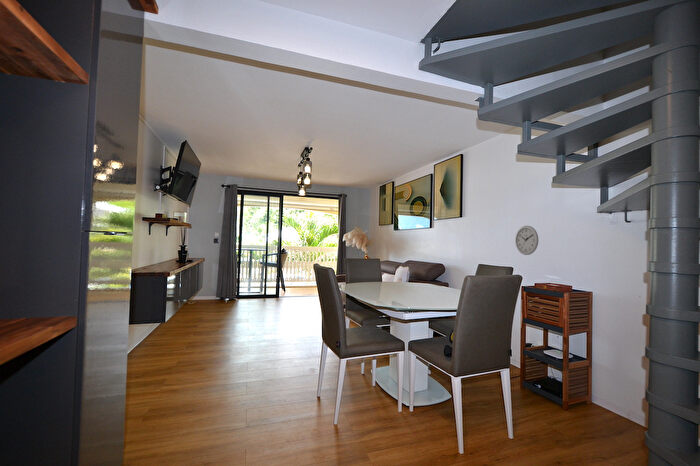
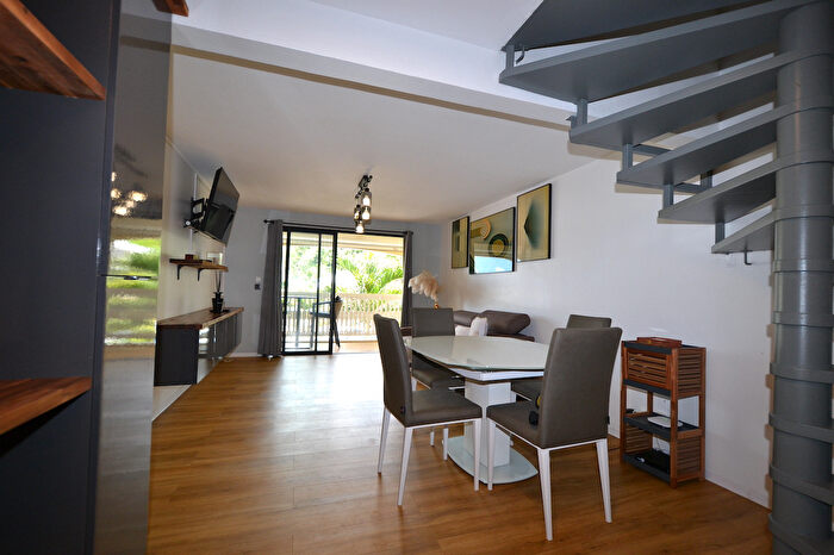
- wall clock [514,225,540,256]
